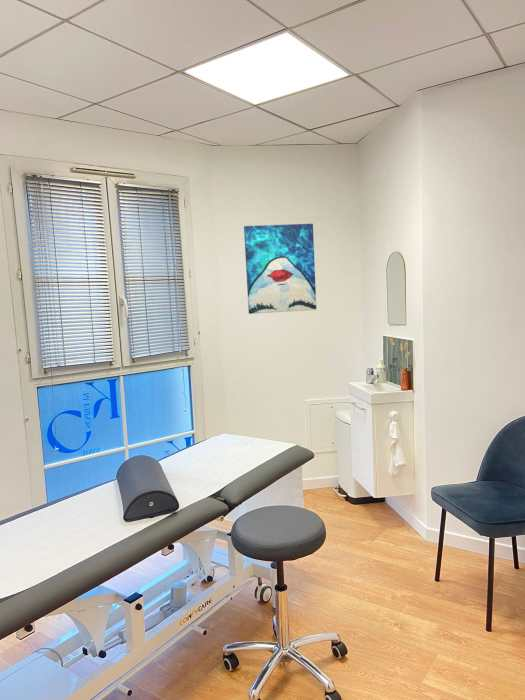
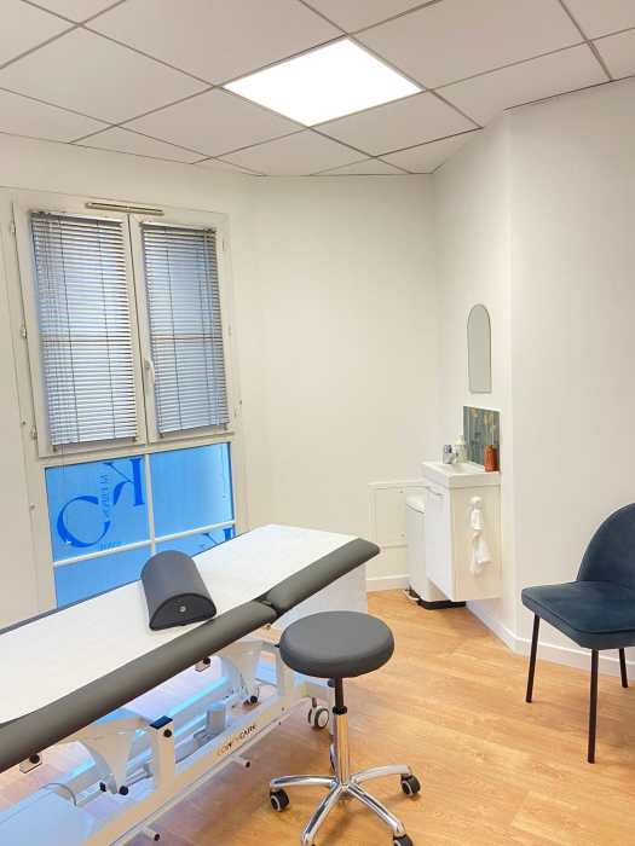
- wall art [243,223,317,315]
